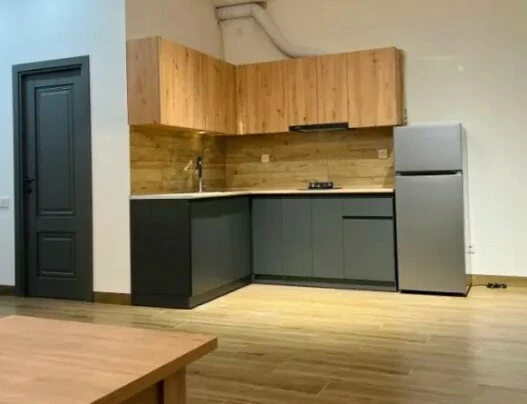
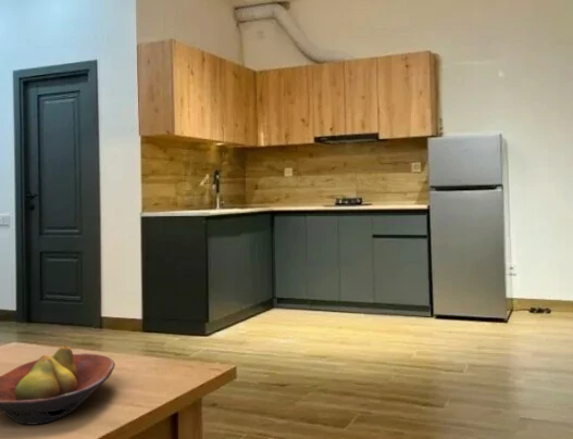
+ fruit bowl [0,344,116,426]
